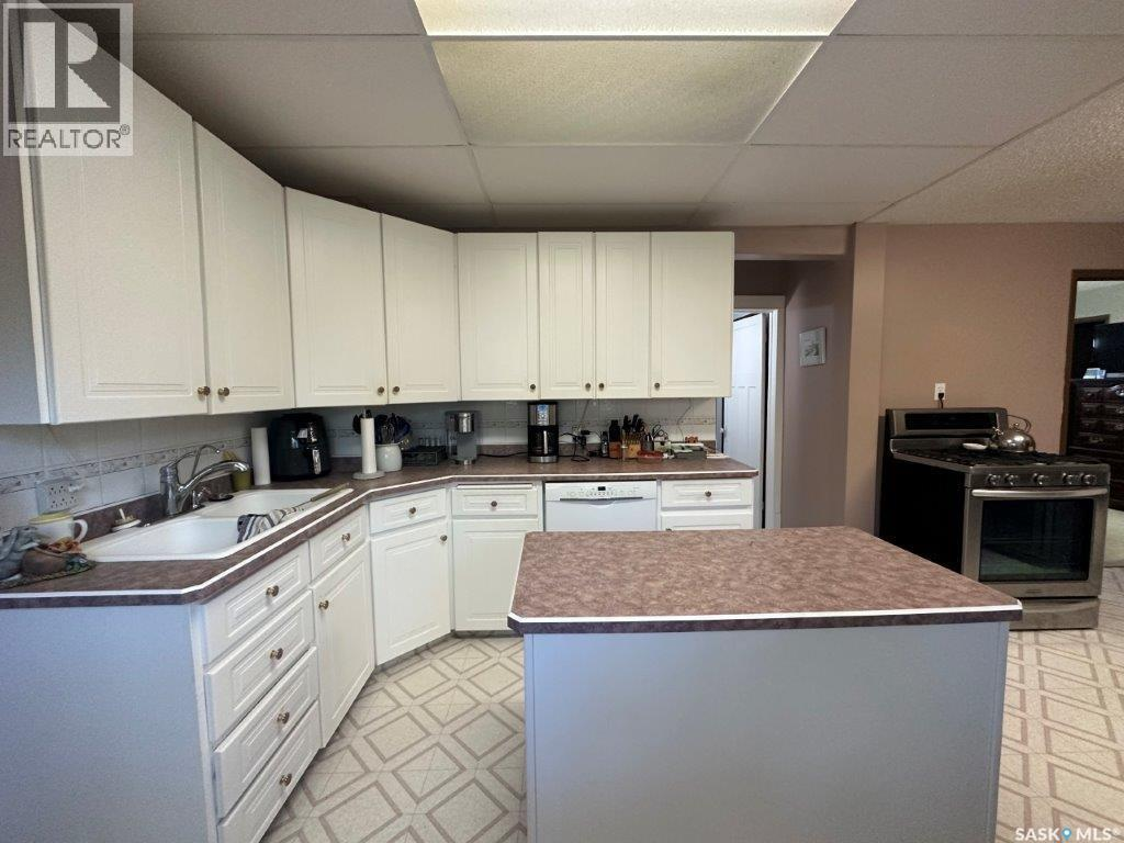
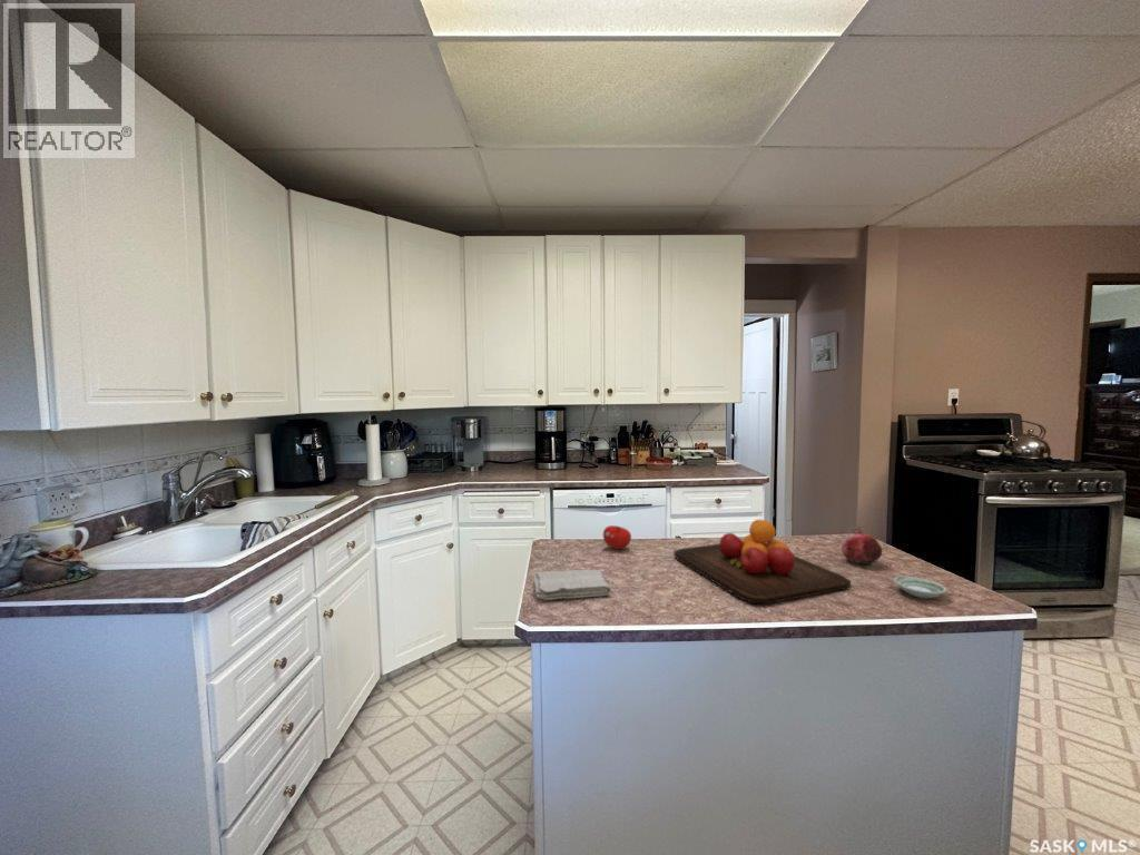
+ washcloth [532,569,612,601]
+ chopping board [674,518,852,605]
+ fruit [841,525,883,567]
+ saucer [893,576,947,599]
+ fruit [602,524,632,550]
